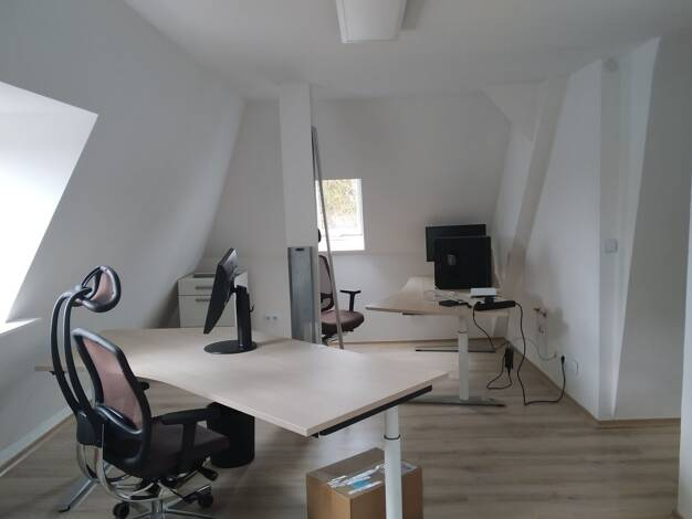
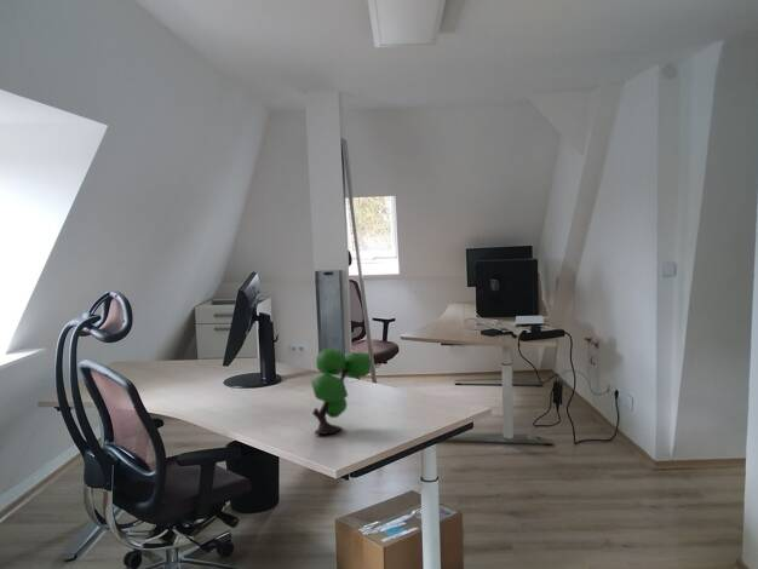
+ plant [310,346,372,436]
